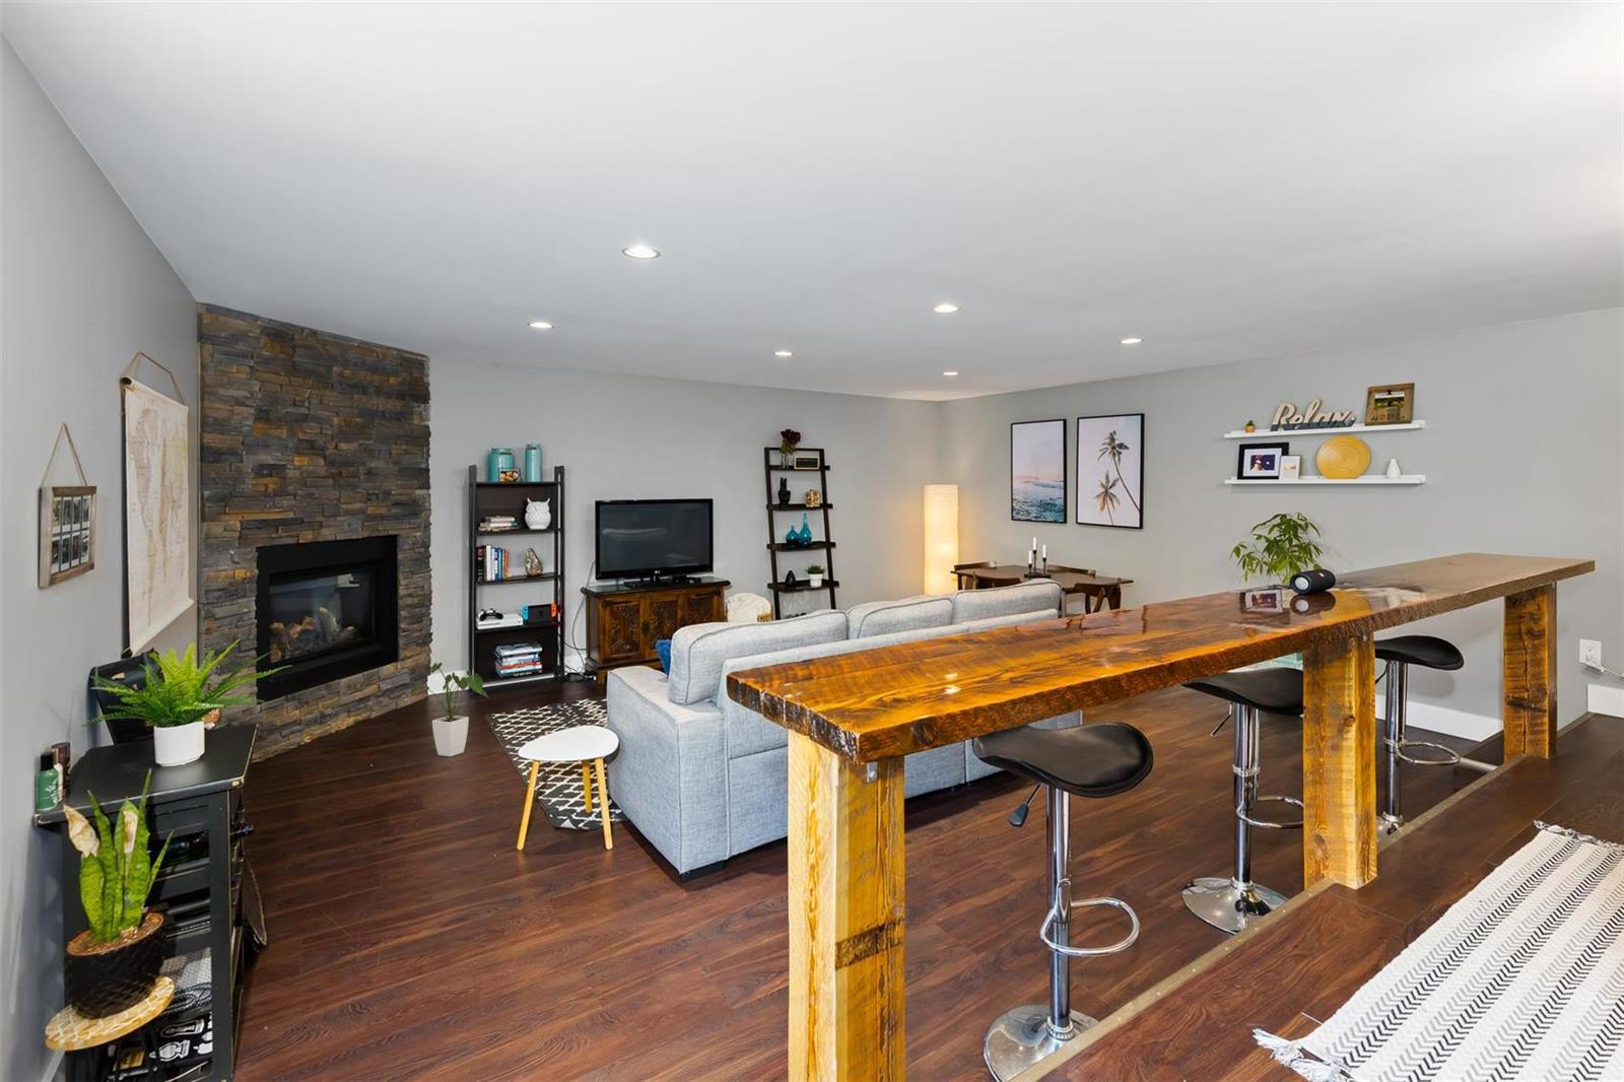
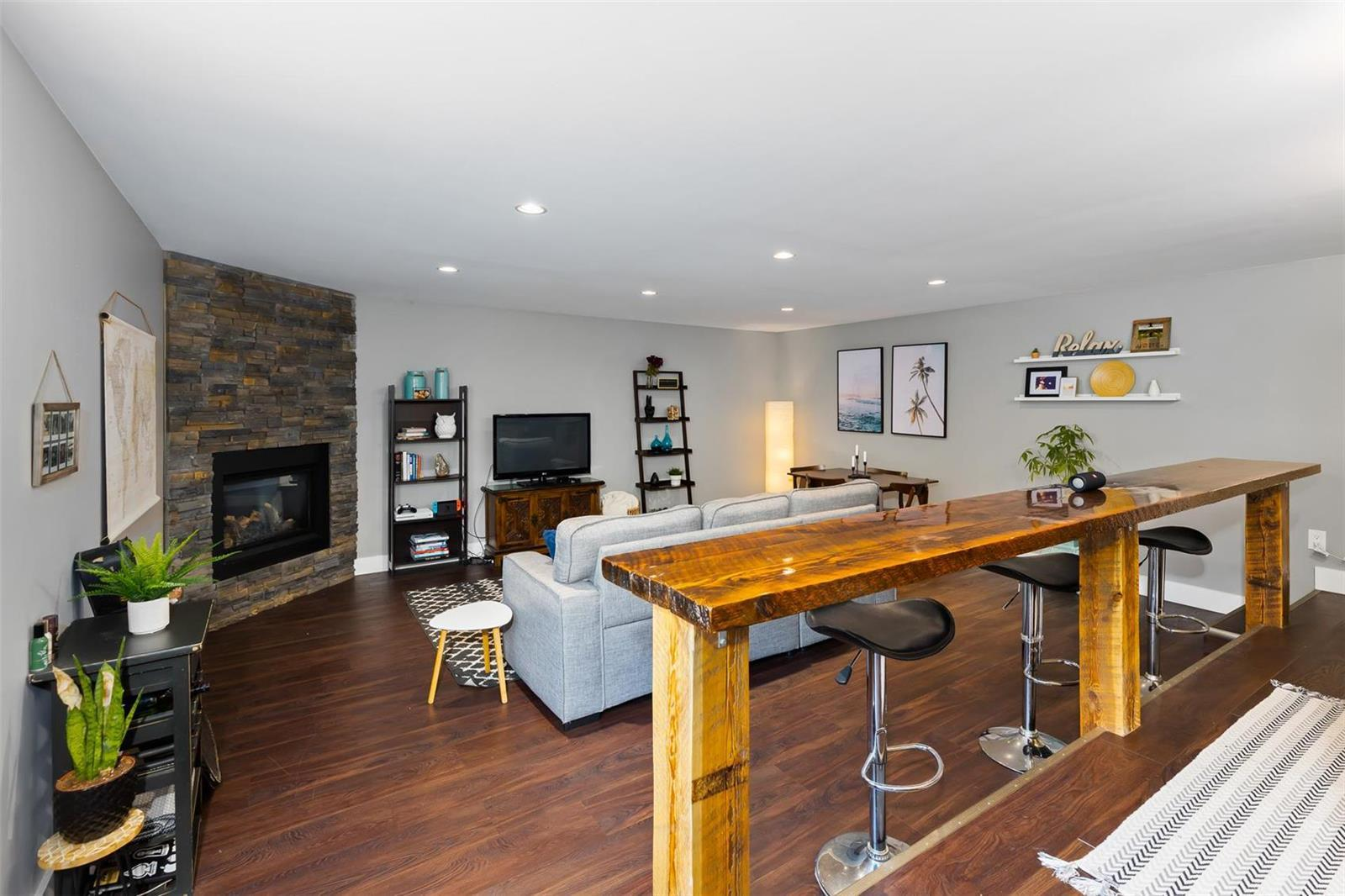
- house plant [409,662,490,757]
